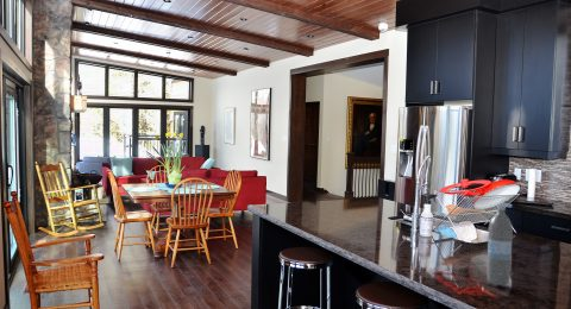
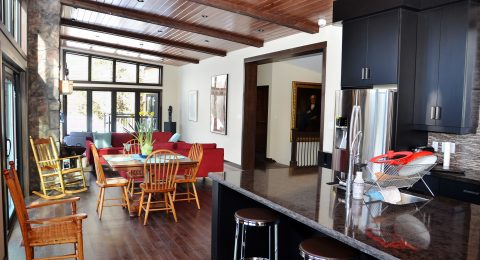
- water bottle [485,204,514,288]
